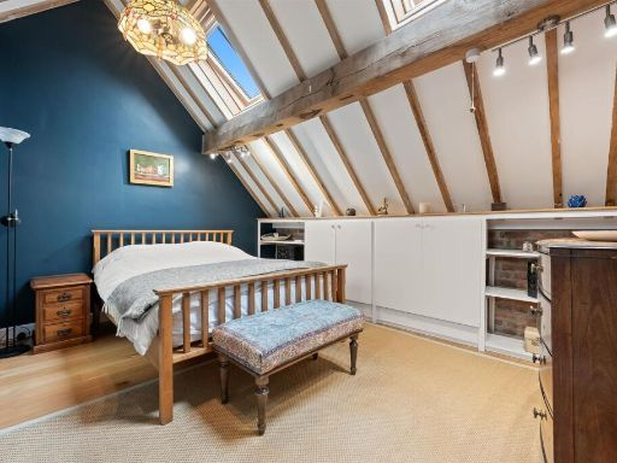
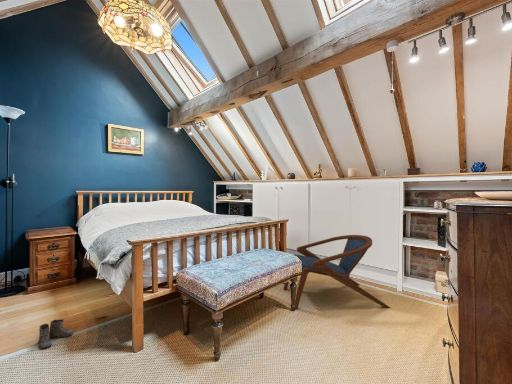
+ armchair [282,234,391,310]
+ boots [31,318,74,350]
